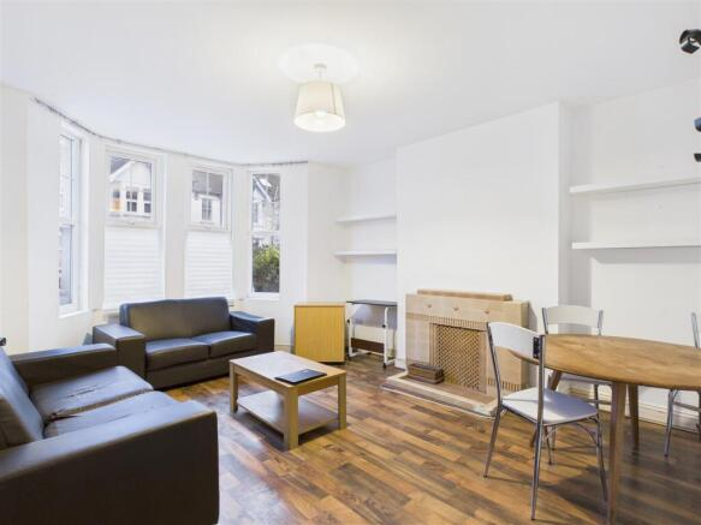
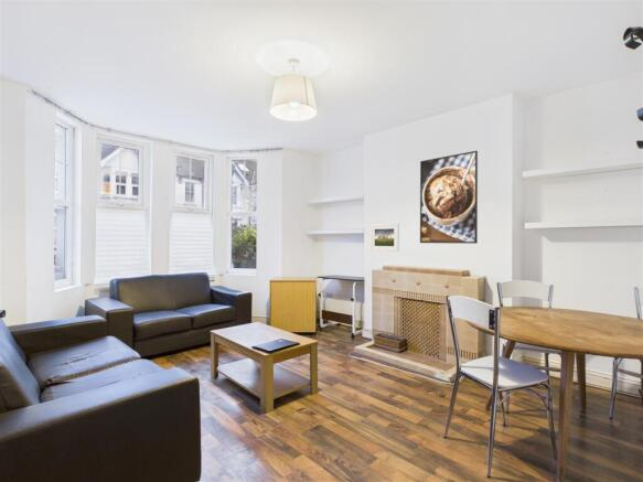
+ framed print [419,150,479,245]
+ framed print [369,223,400,253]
